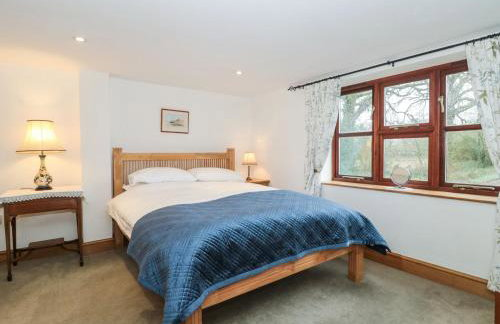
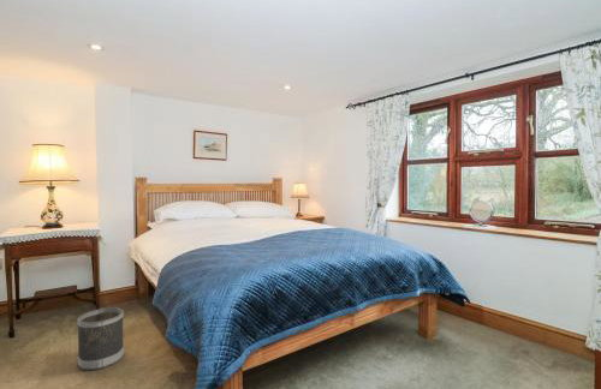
+ wastebasket [76,306,125,371]
